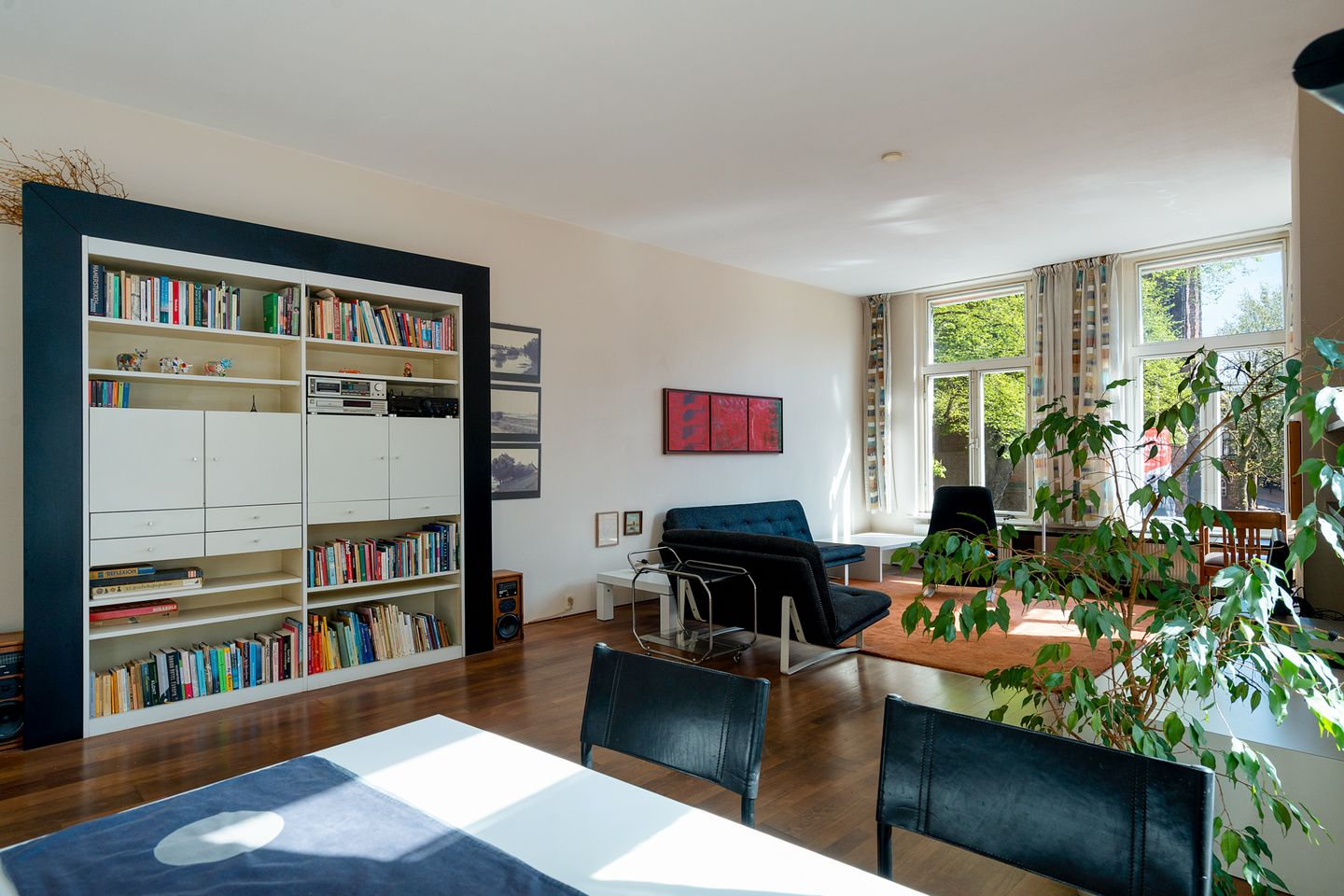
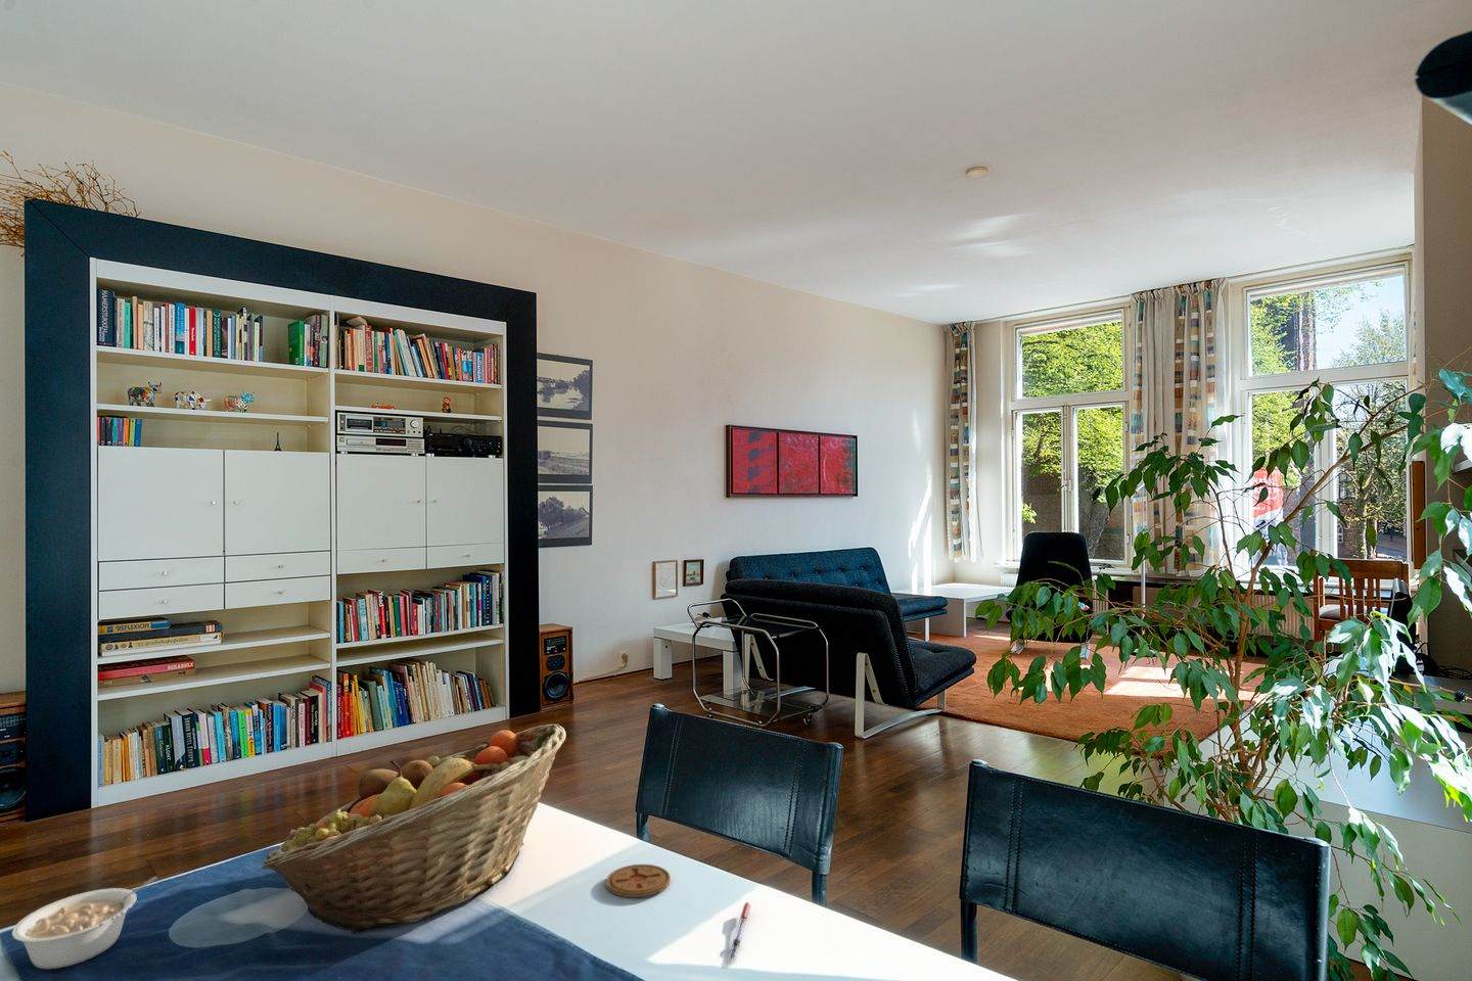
+ coaster [606,864,671,898]
+ pen [726,901,751,963]
+ fruit basket [261,724,567,935]
+ legume [10,876,159,970]
